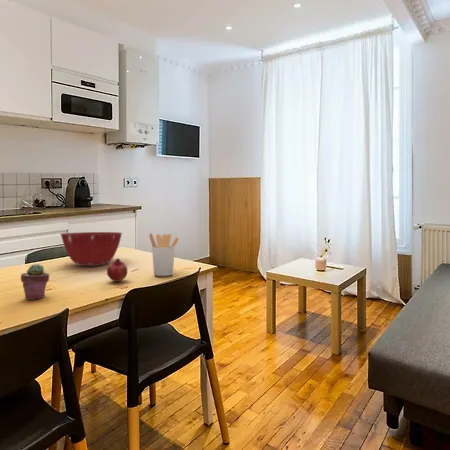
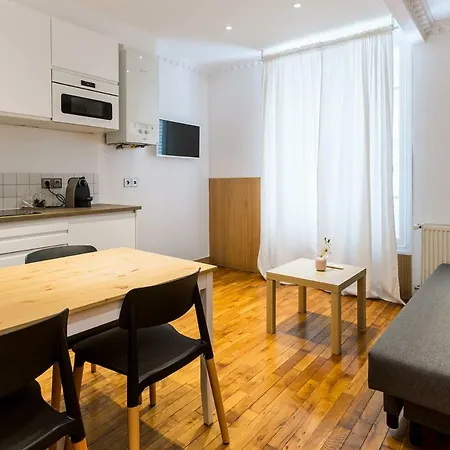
- mixing bowl [59,231,123,267]
- utensil holder [148,232,180,277]
- fruit [106,257,128,283]
- potted succulent [20,263,50,301]
